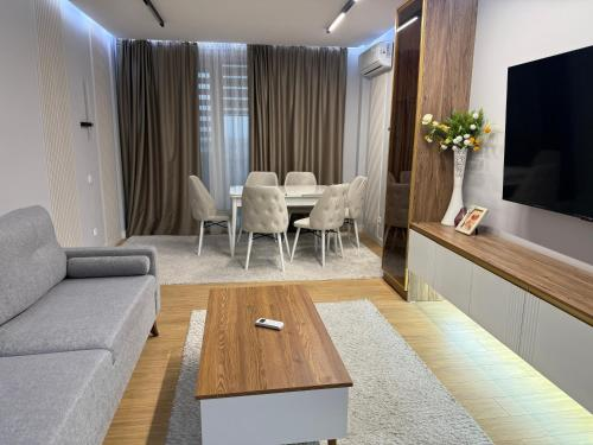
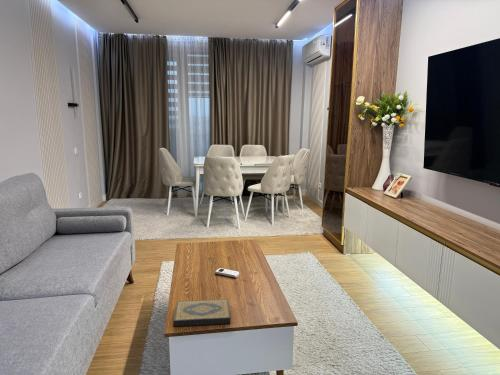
+ hardback book [173,298,231,327]
